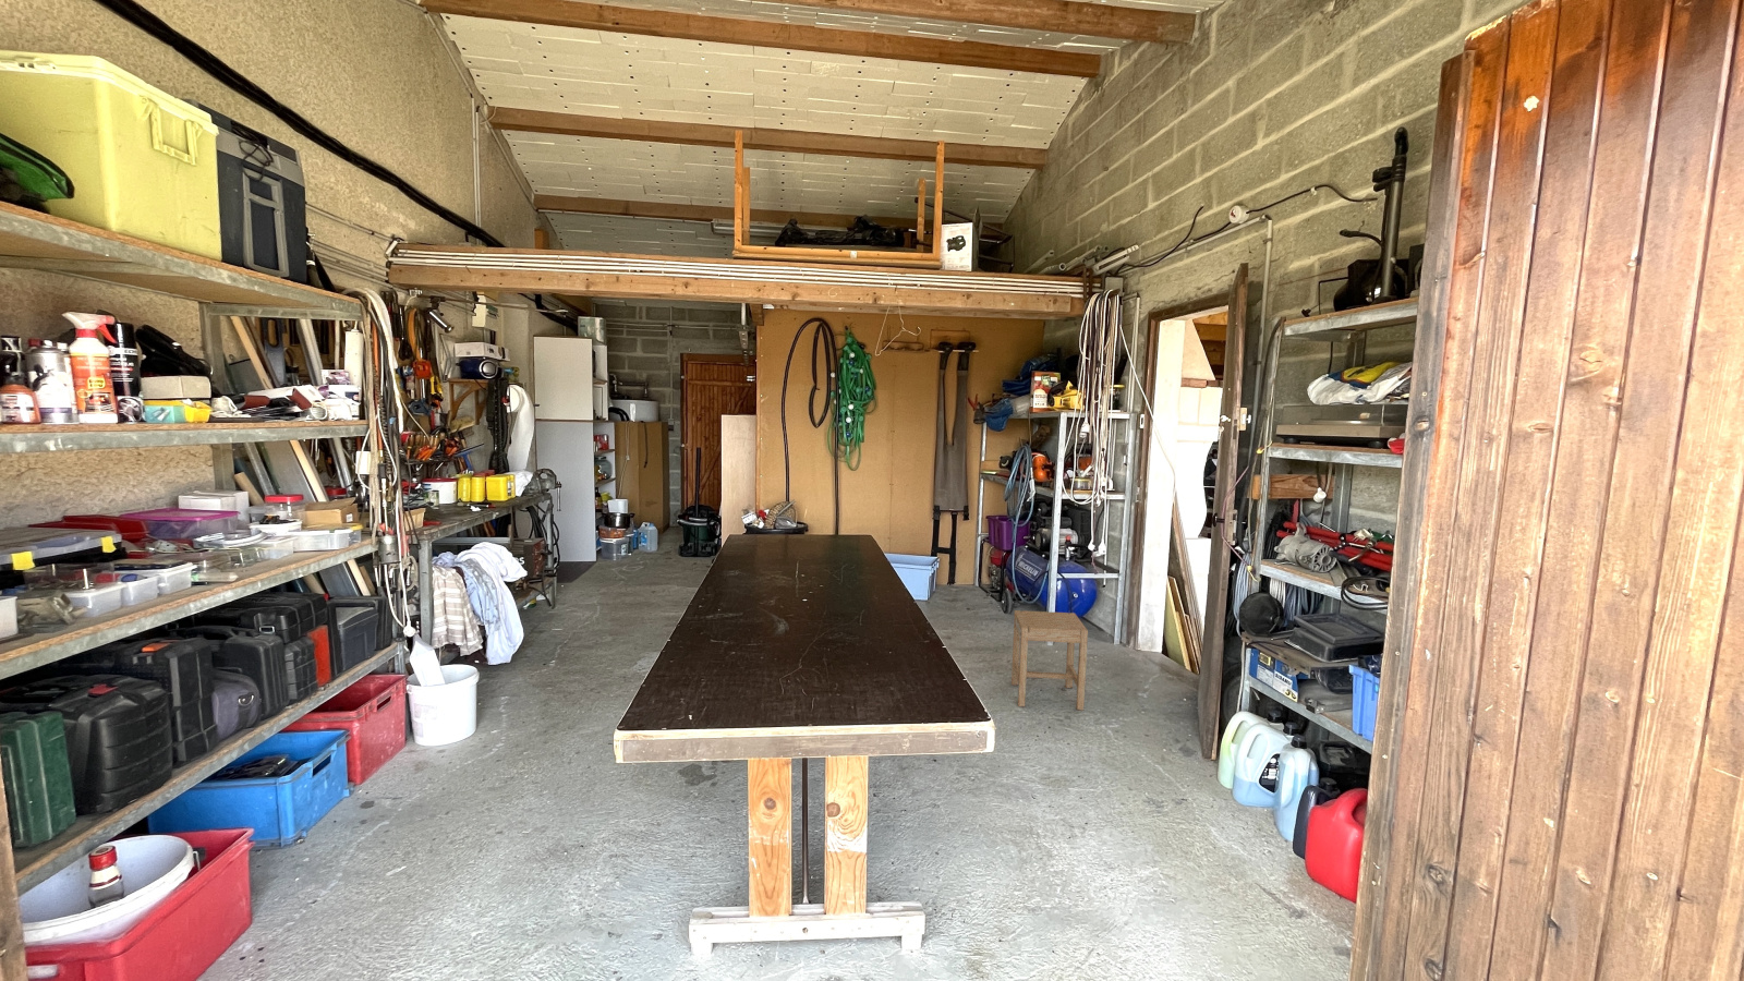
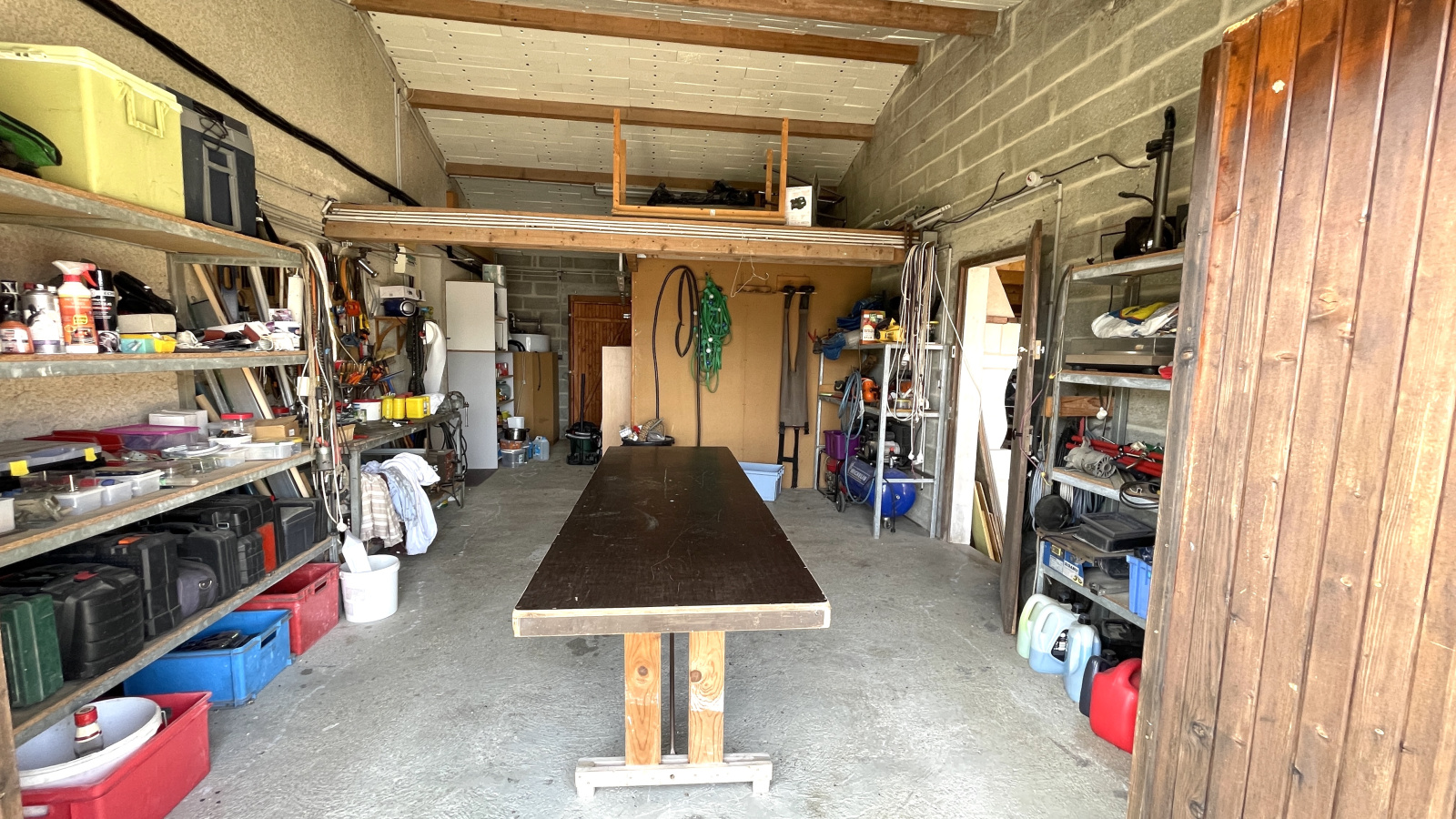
- stool [1011,610,1089,710]
